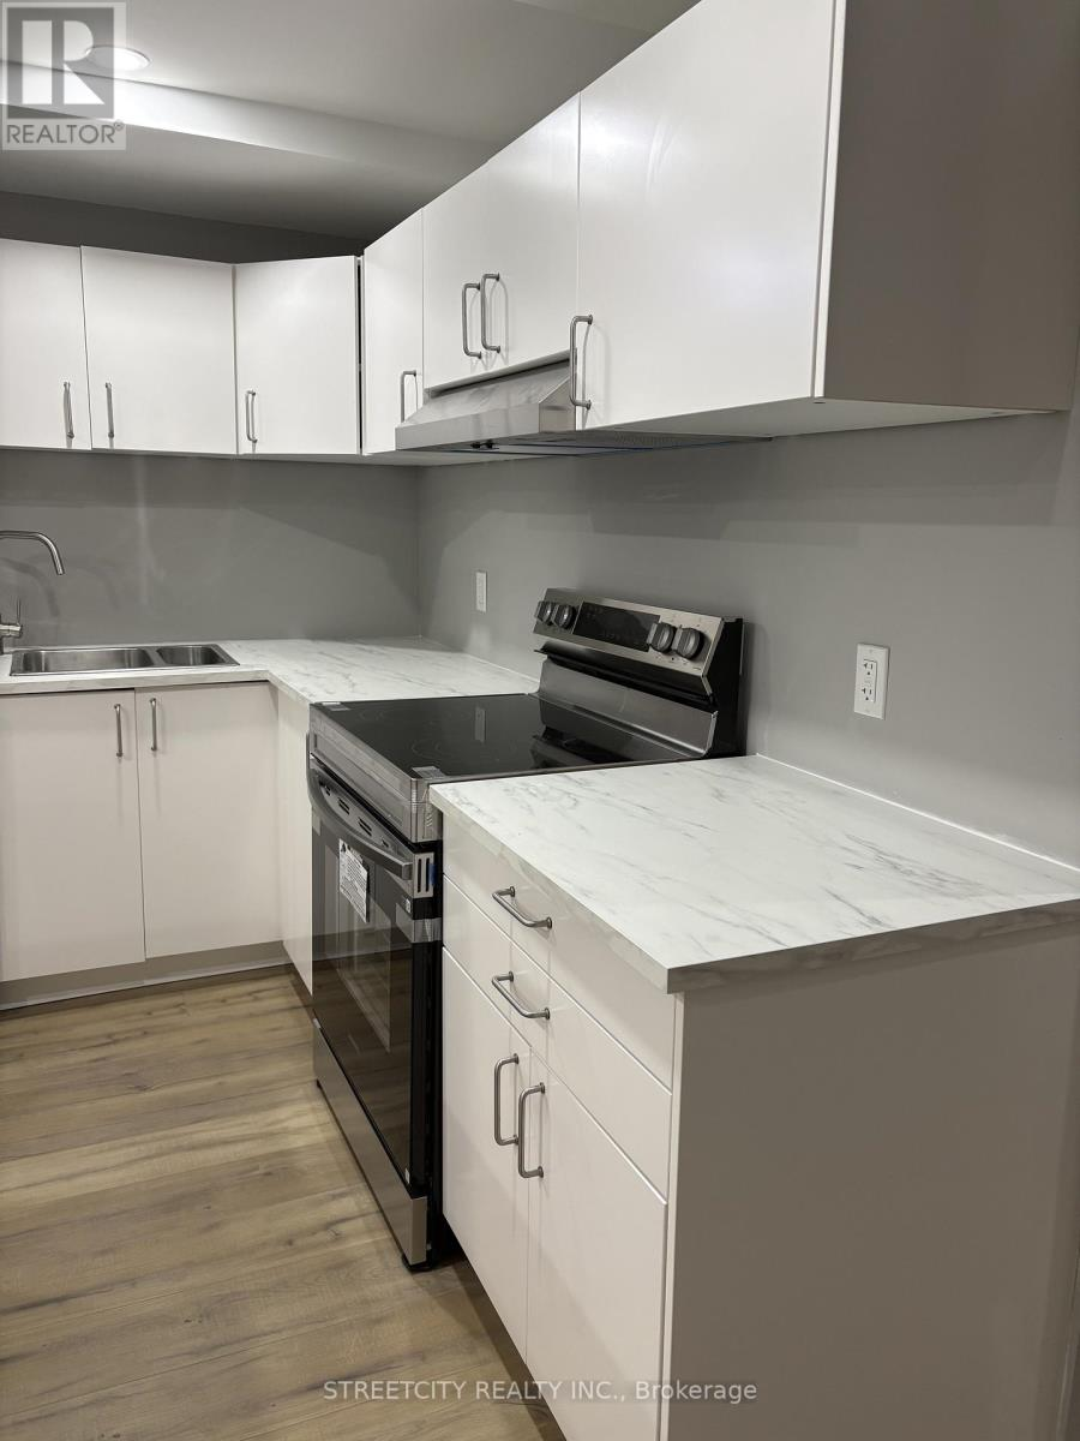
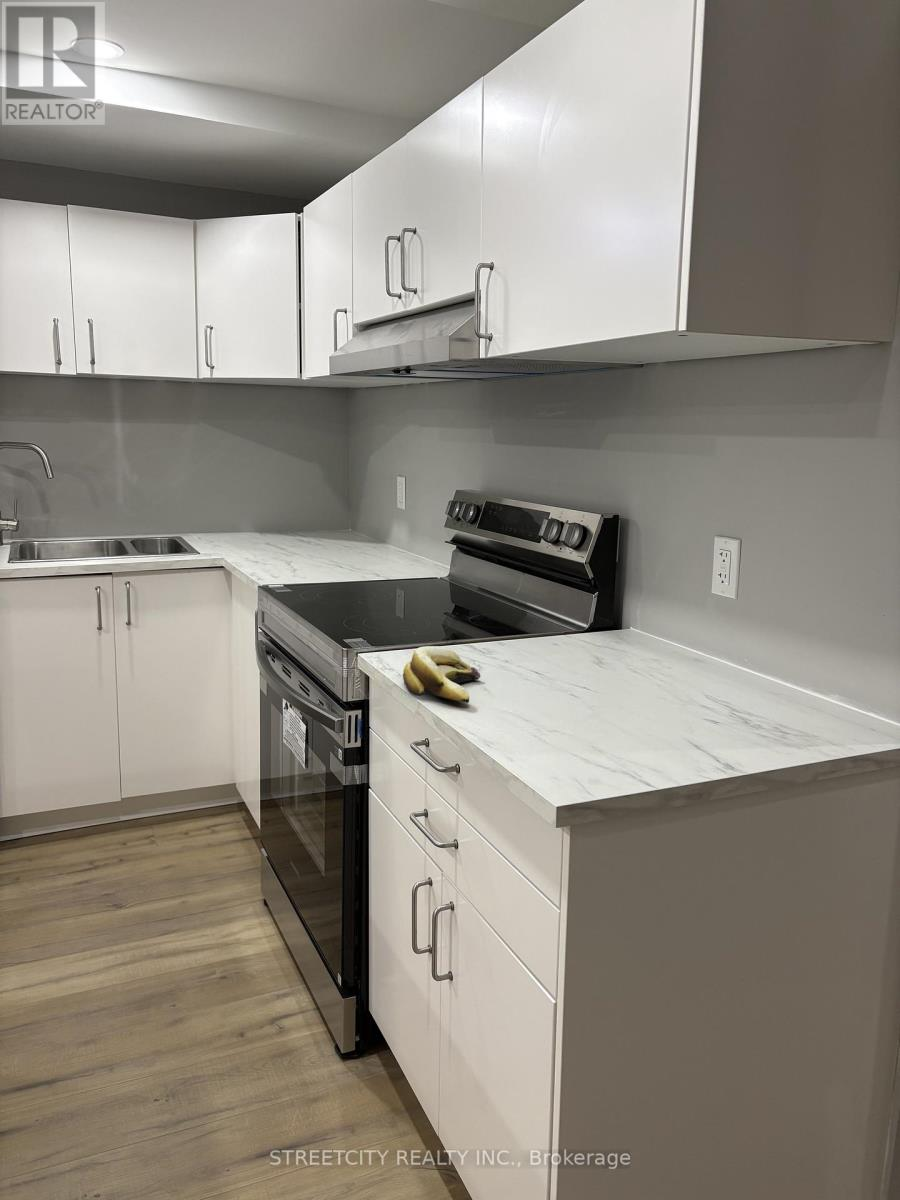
+ banana [402,645,481,704]
